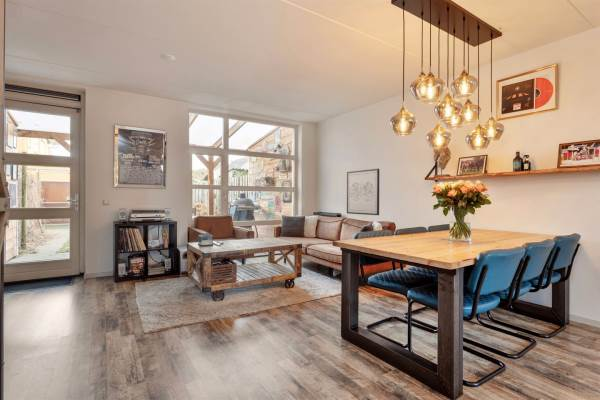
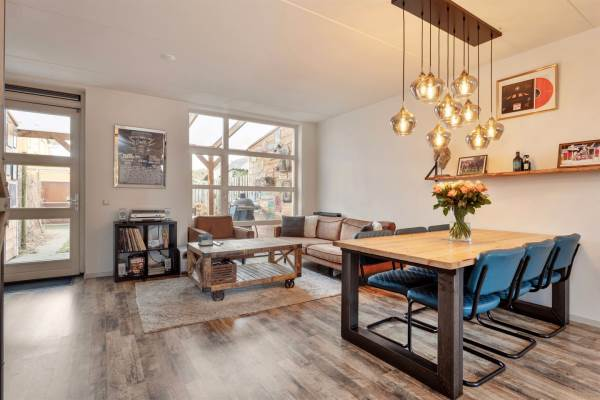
- wall art [346,168,380,216]
